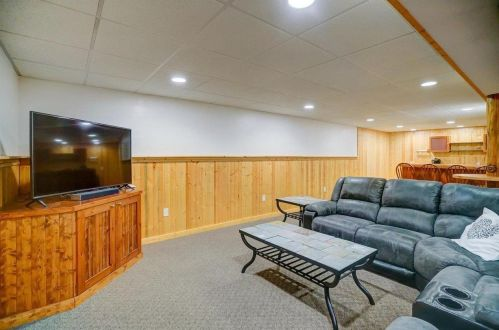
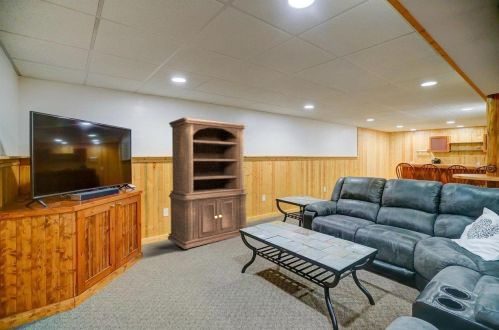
+ hutch [167,116,249,250]
